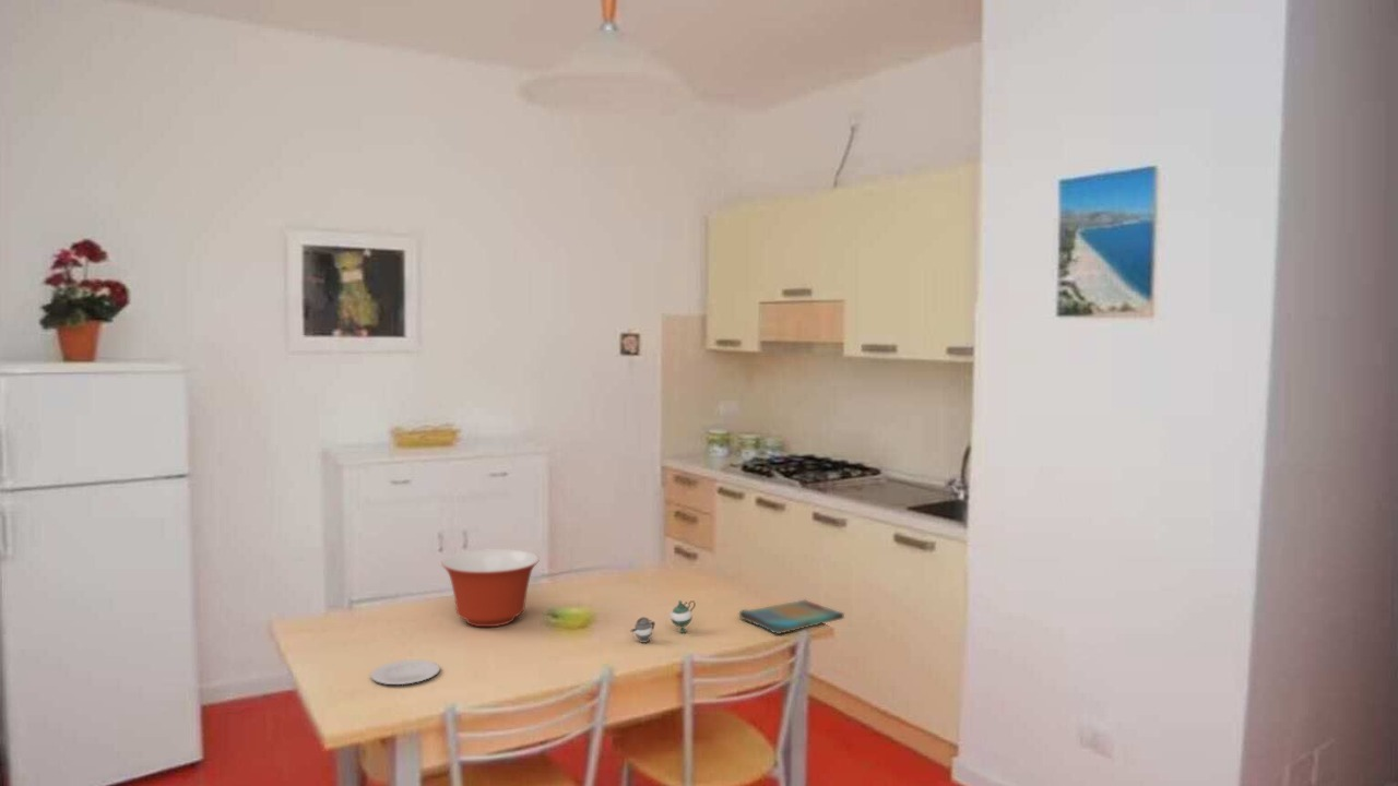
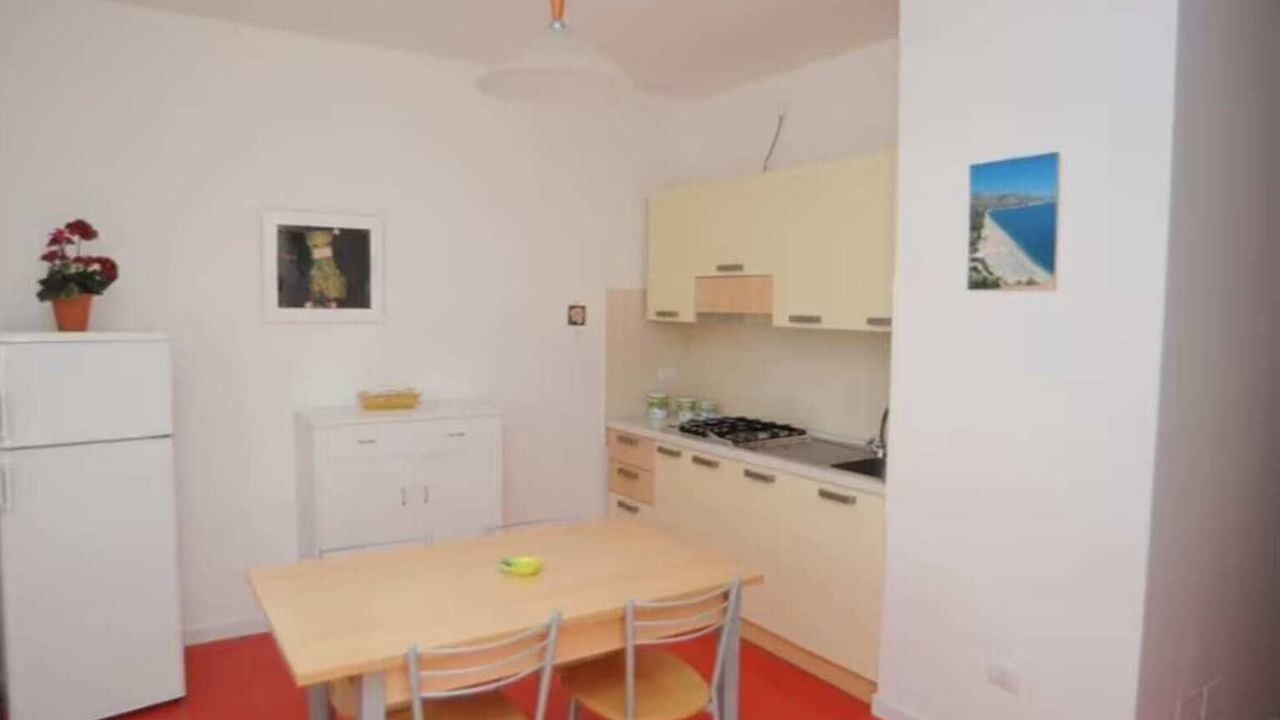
- dish towel [738,598,845,635]
- plate [369,658,441,686]
- teapot [629,599,697,643]
- mixing bowl [440,548,541,628]
